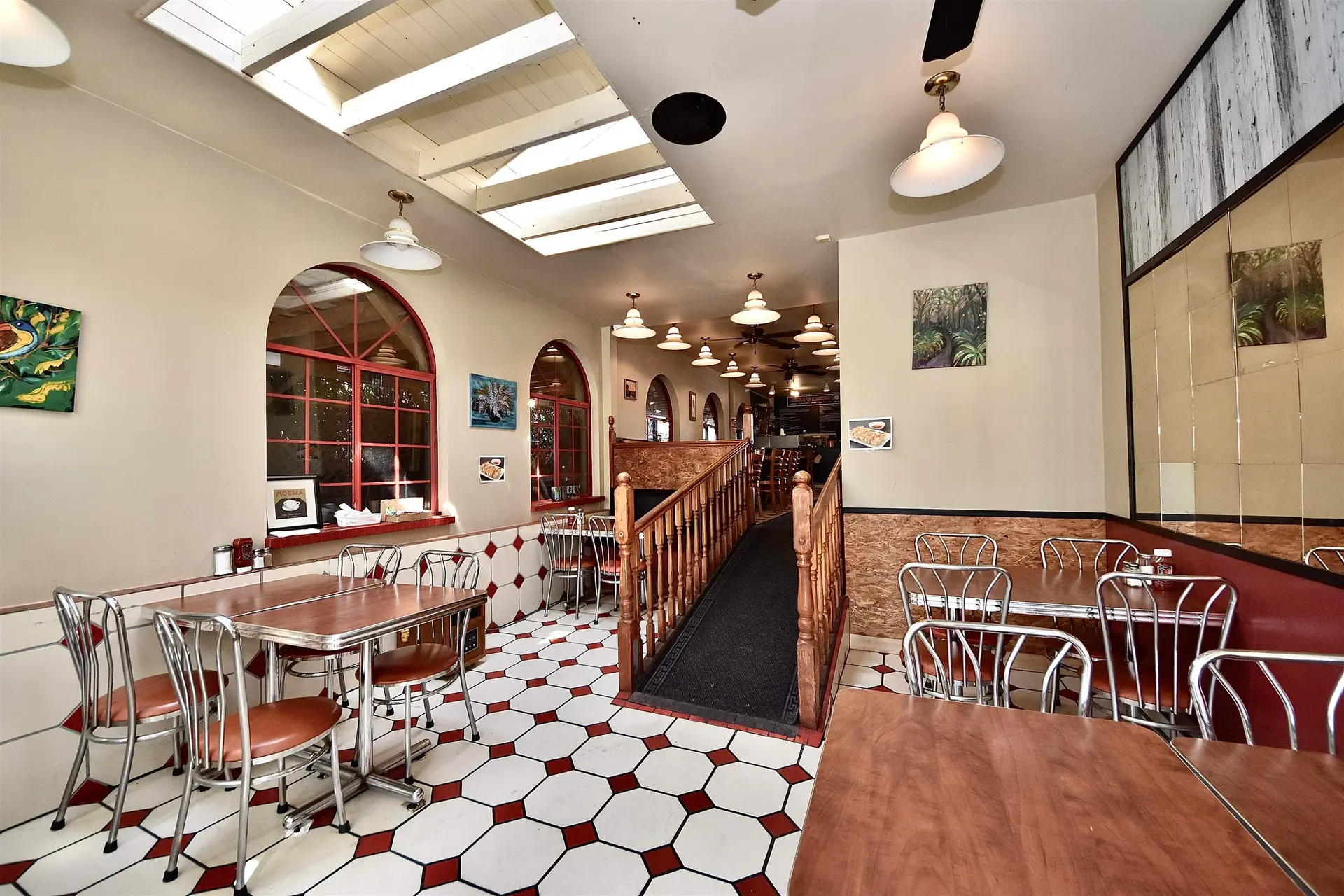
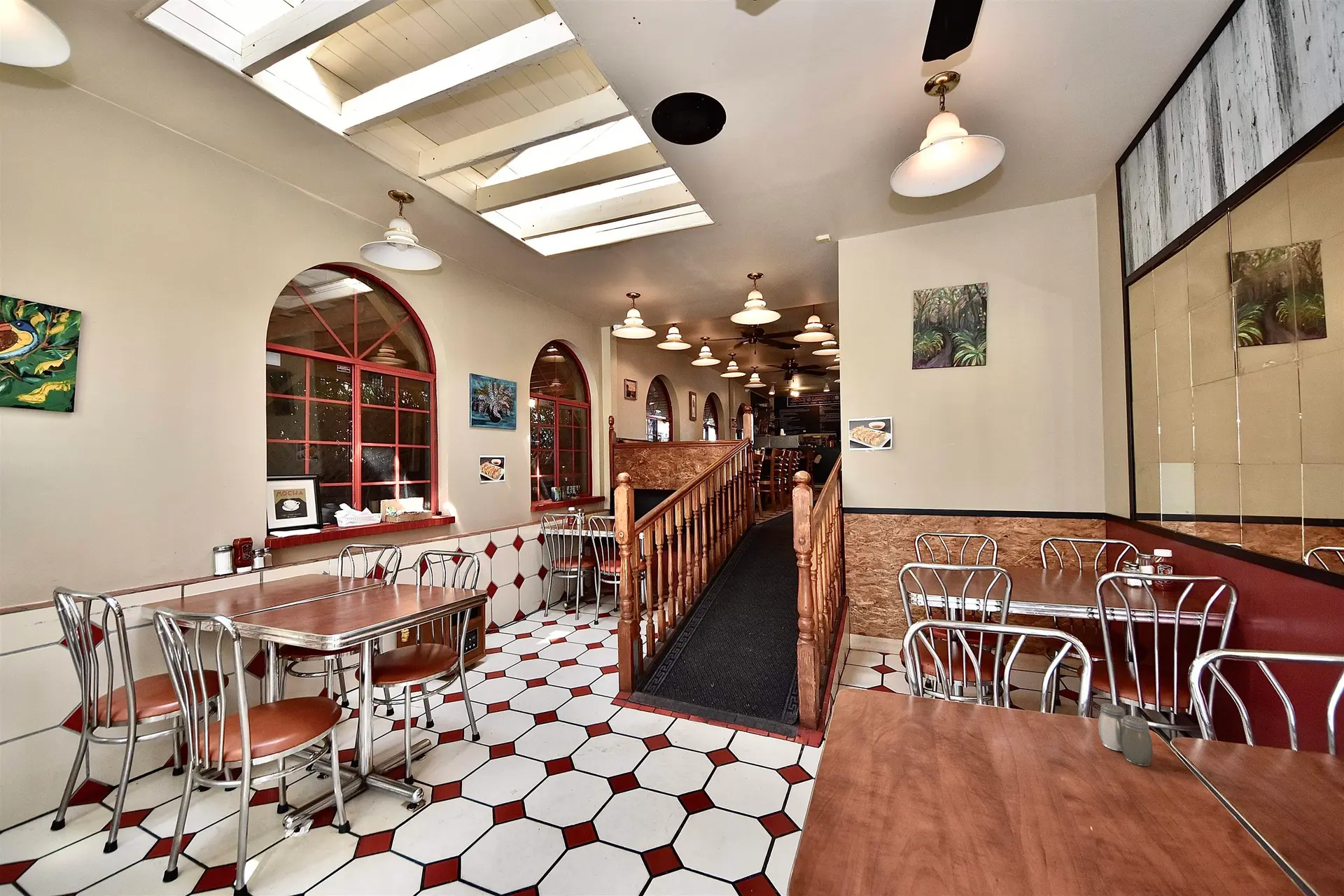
+ salt and pepper shaker [1098,703,1154,766]
